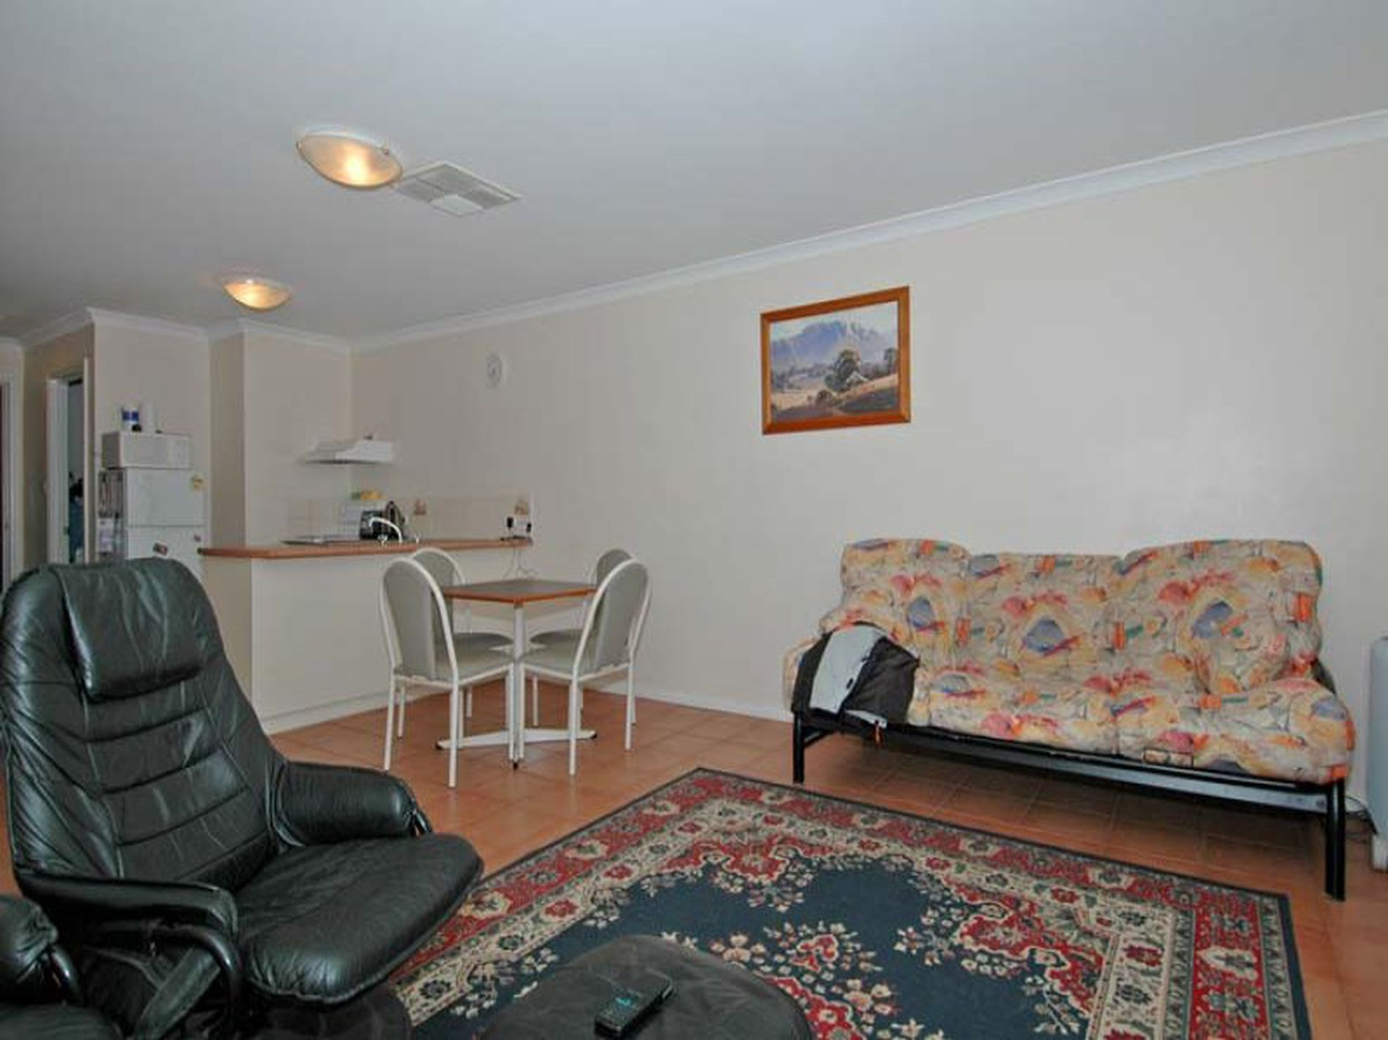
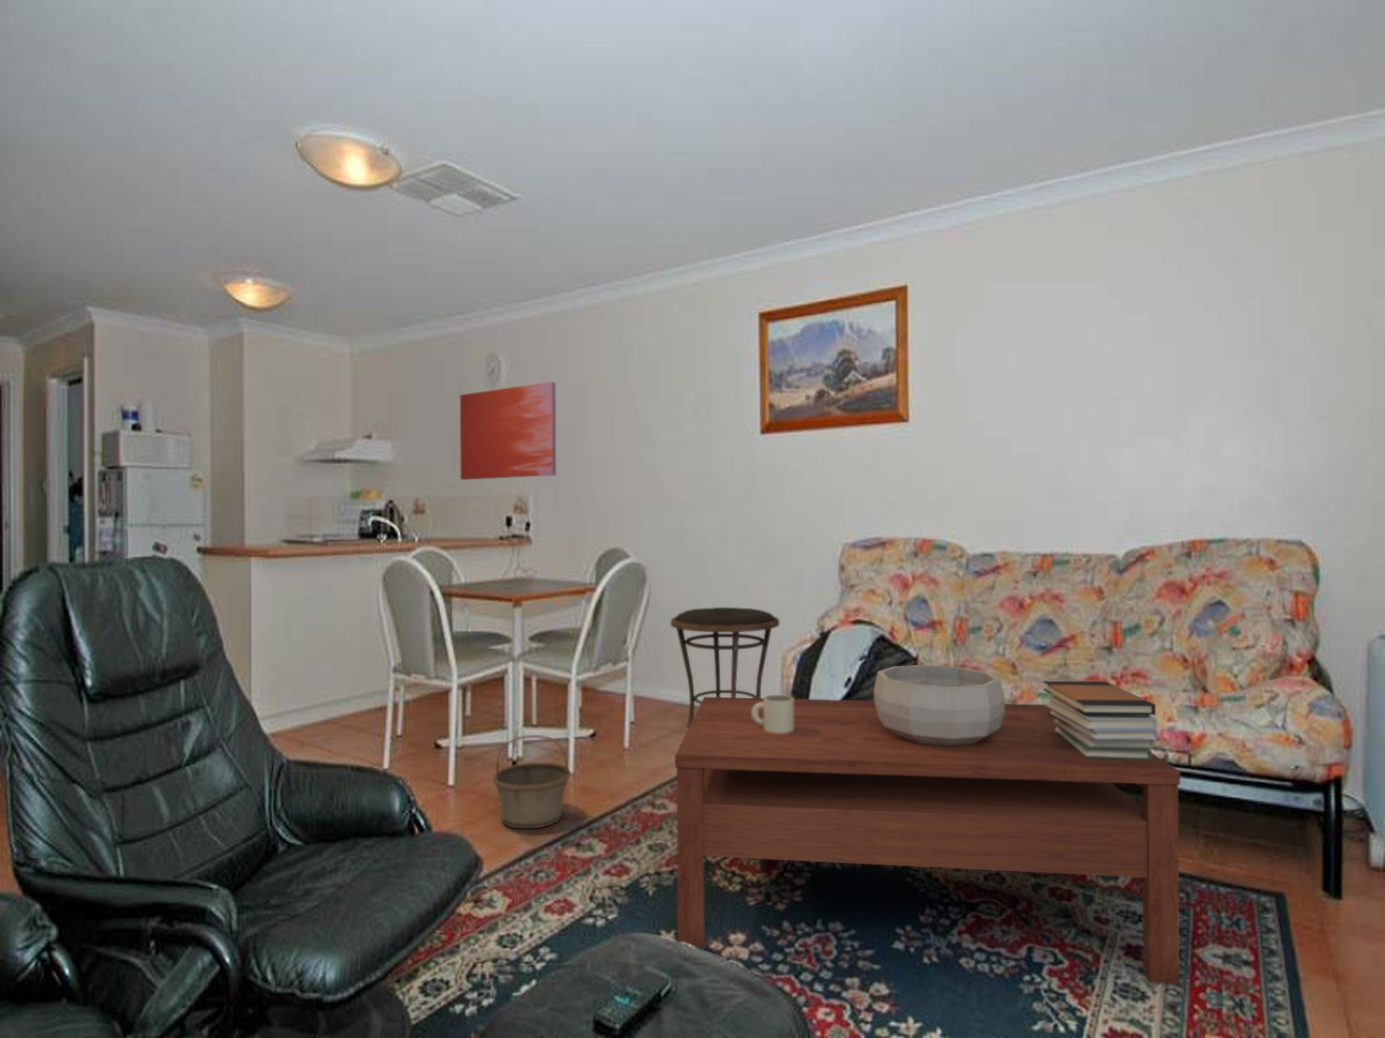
+ basket [492,734,571,829]
+ book stack [1043,680,1159,760]
+ side table [670,607,780,728]
+ decorative bowl [874,664,1005,746]
+ mug [751,695,794,733]
+ wall art [459,381,557,481]
+ coffee table [674,697,1181,985]
